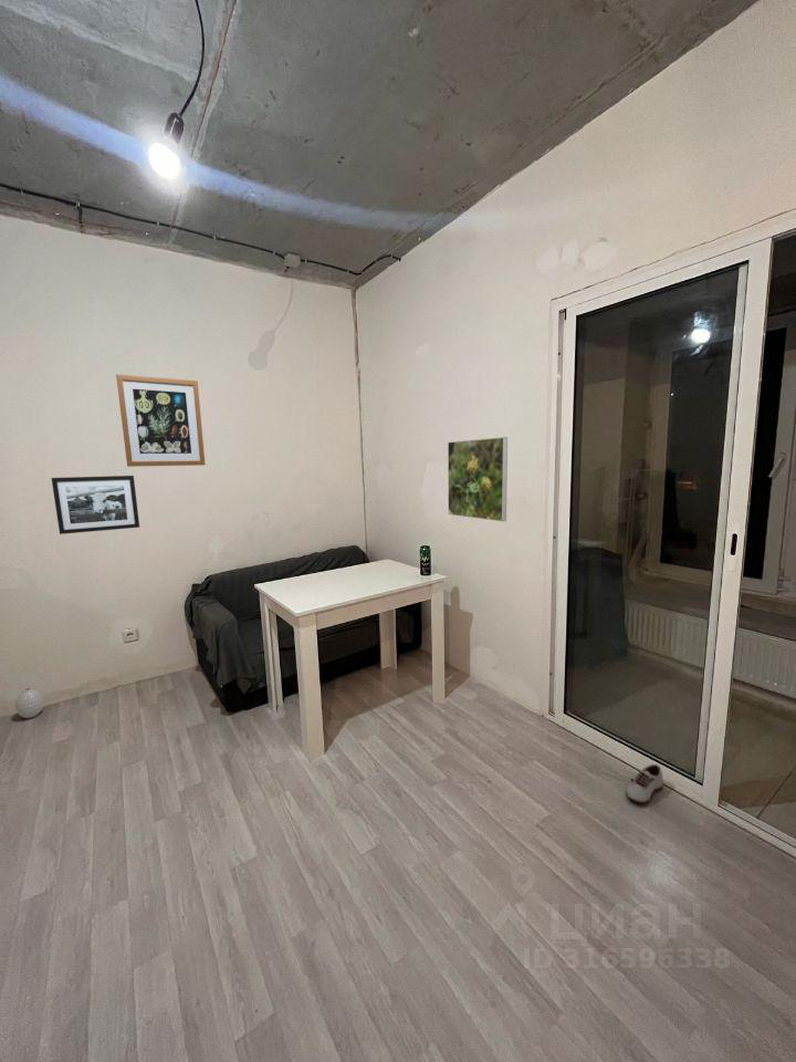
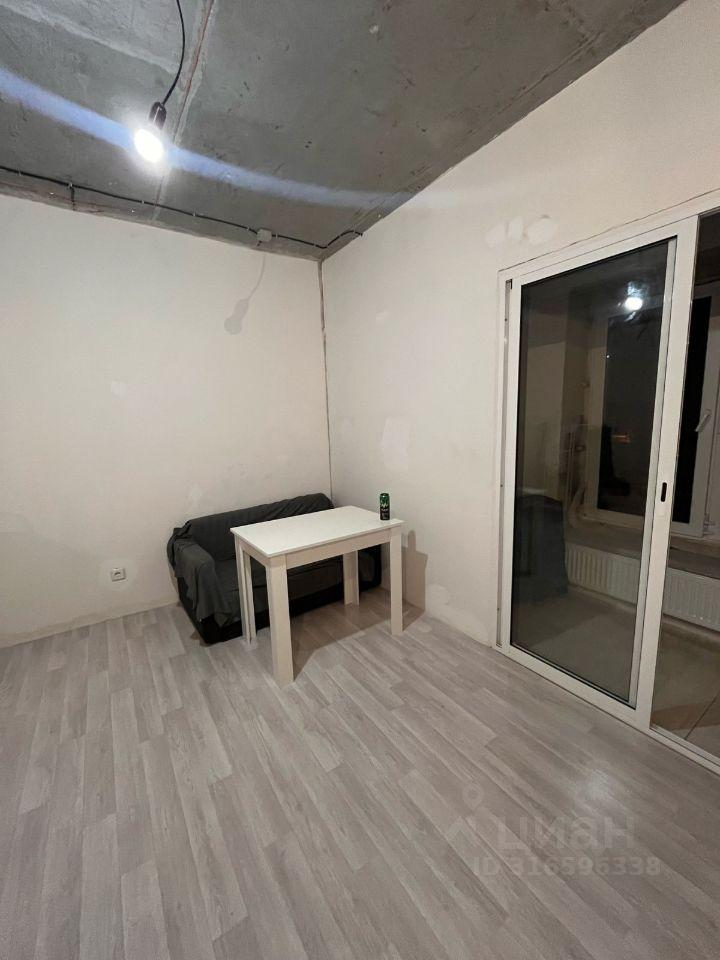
- vase [14,686,45,719]
- wall art [115,373,207,468]
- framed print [447,436,509,523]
- picture frame [51,475,140,535]
- shoe [625,763,664,805]
